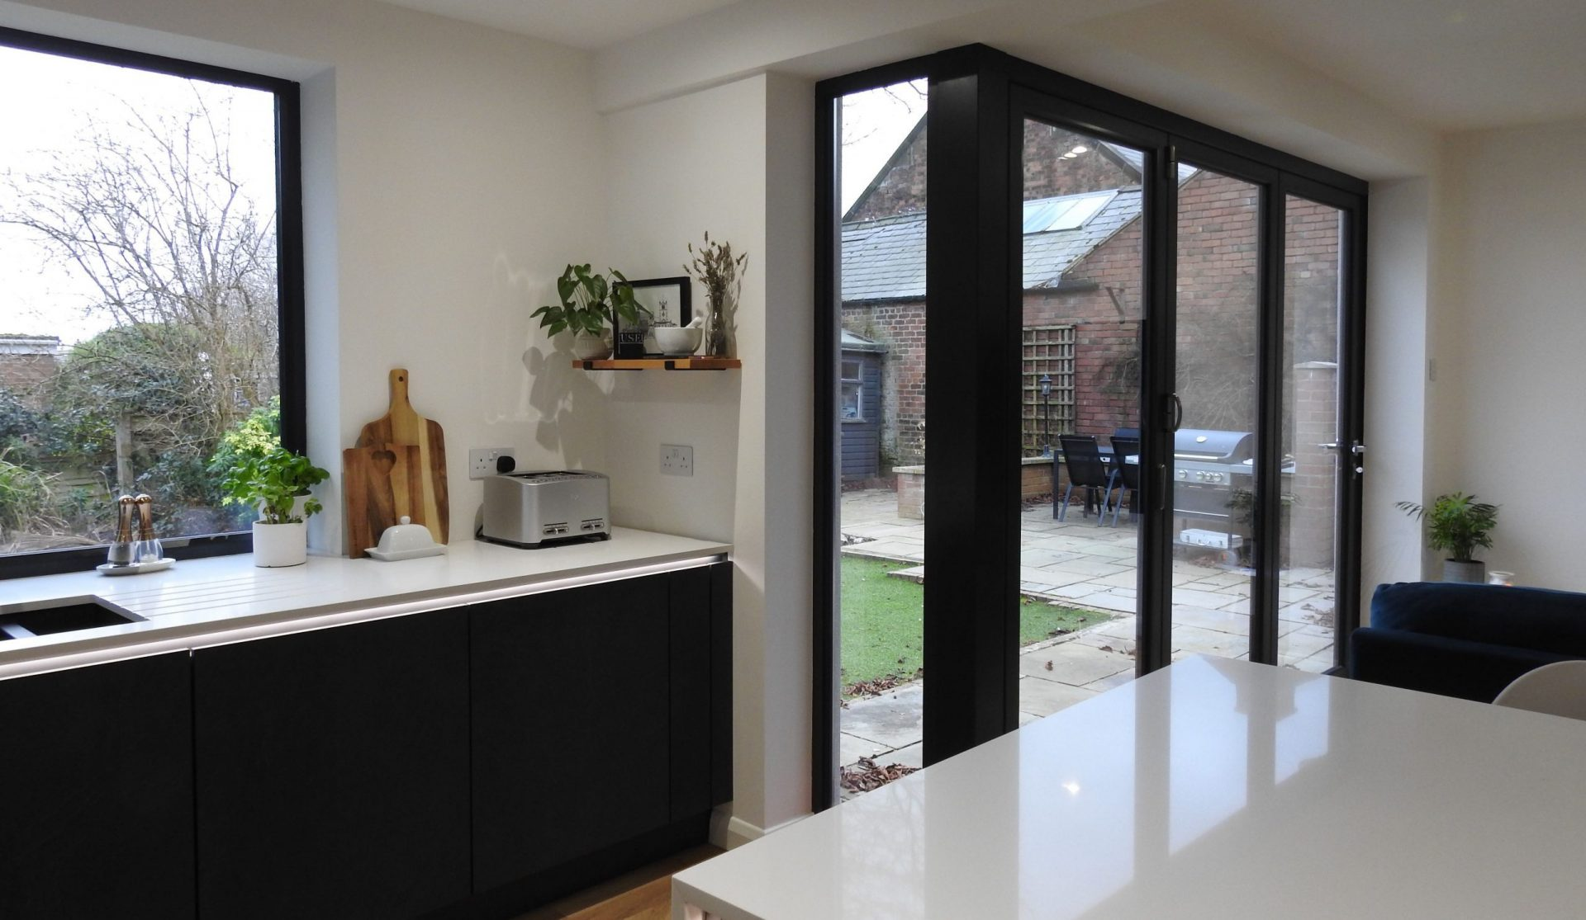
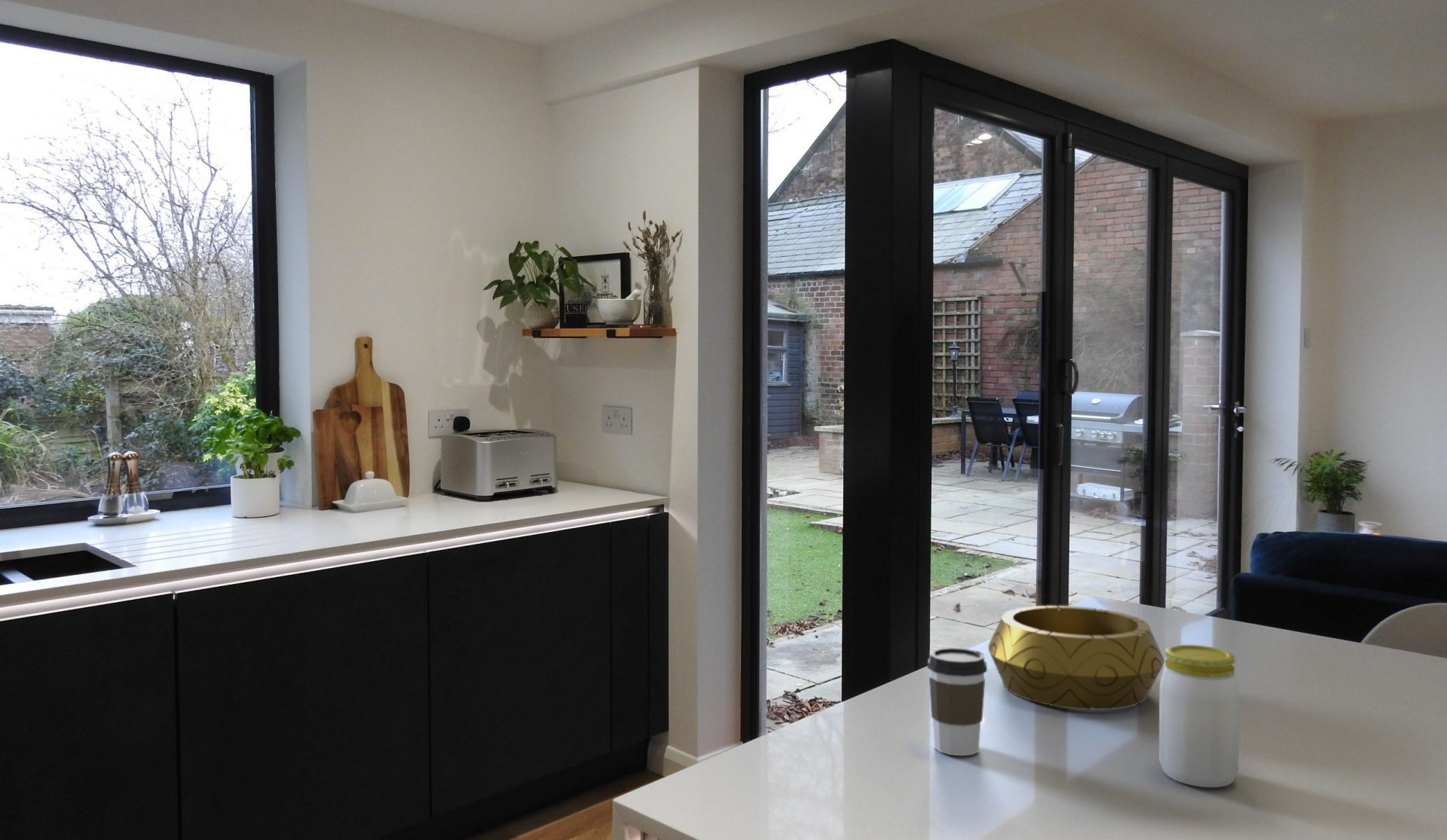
+ jar [1158,644,1241,788]
+ coffee cup [926,646,988,756]
+ decorative bowl [987,605,1165,710]
